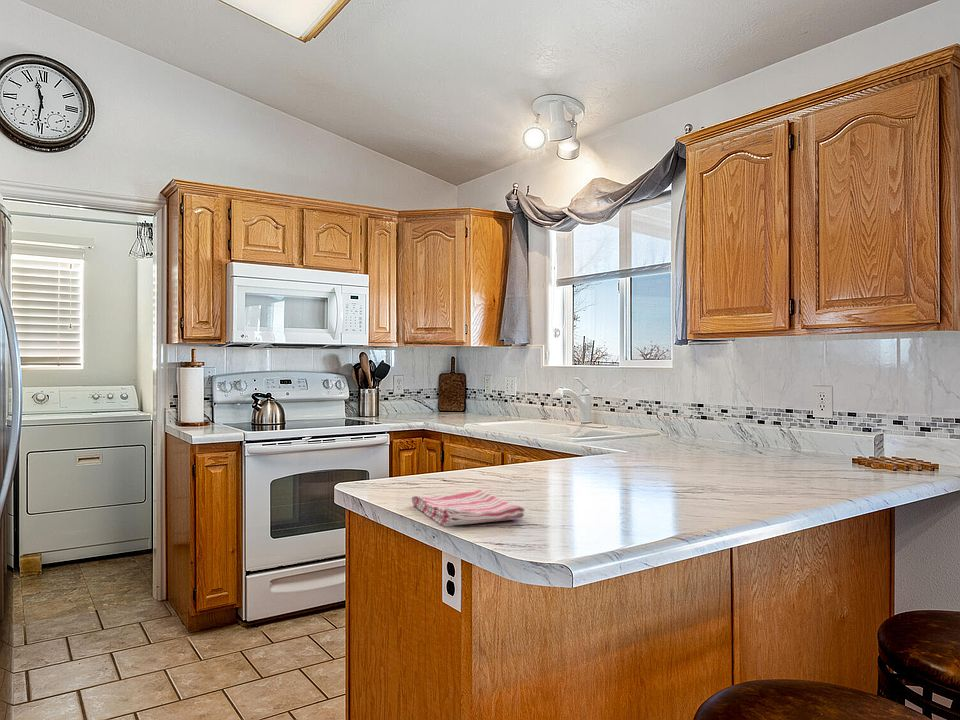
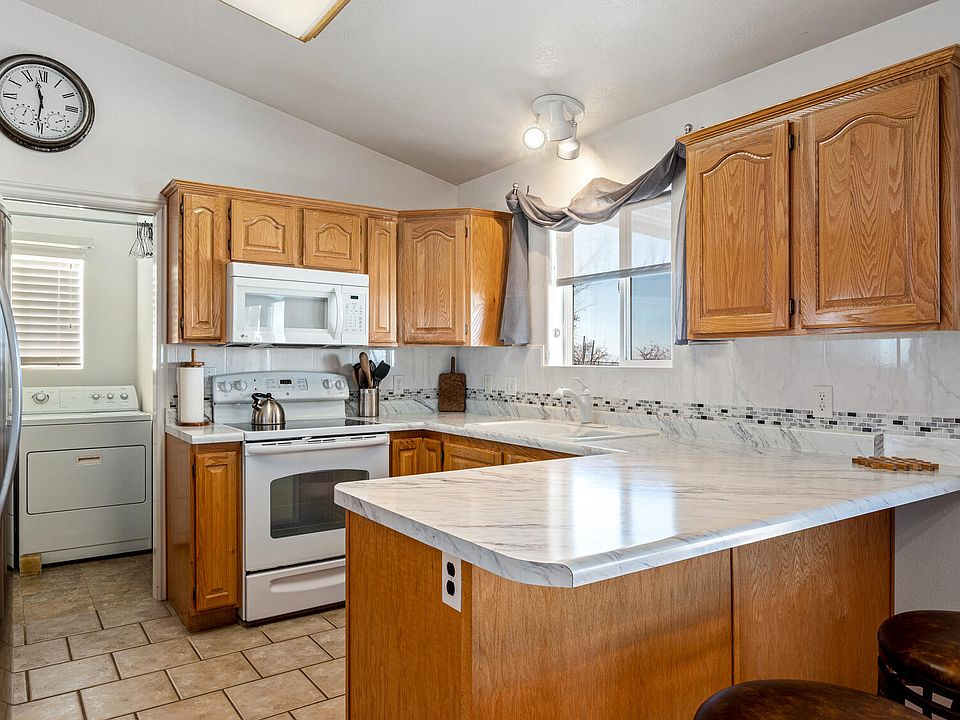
- dish towel [410,489,526,527]
